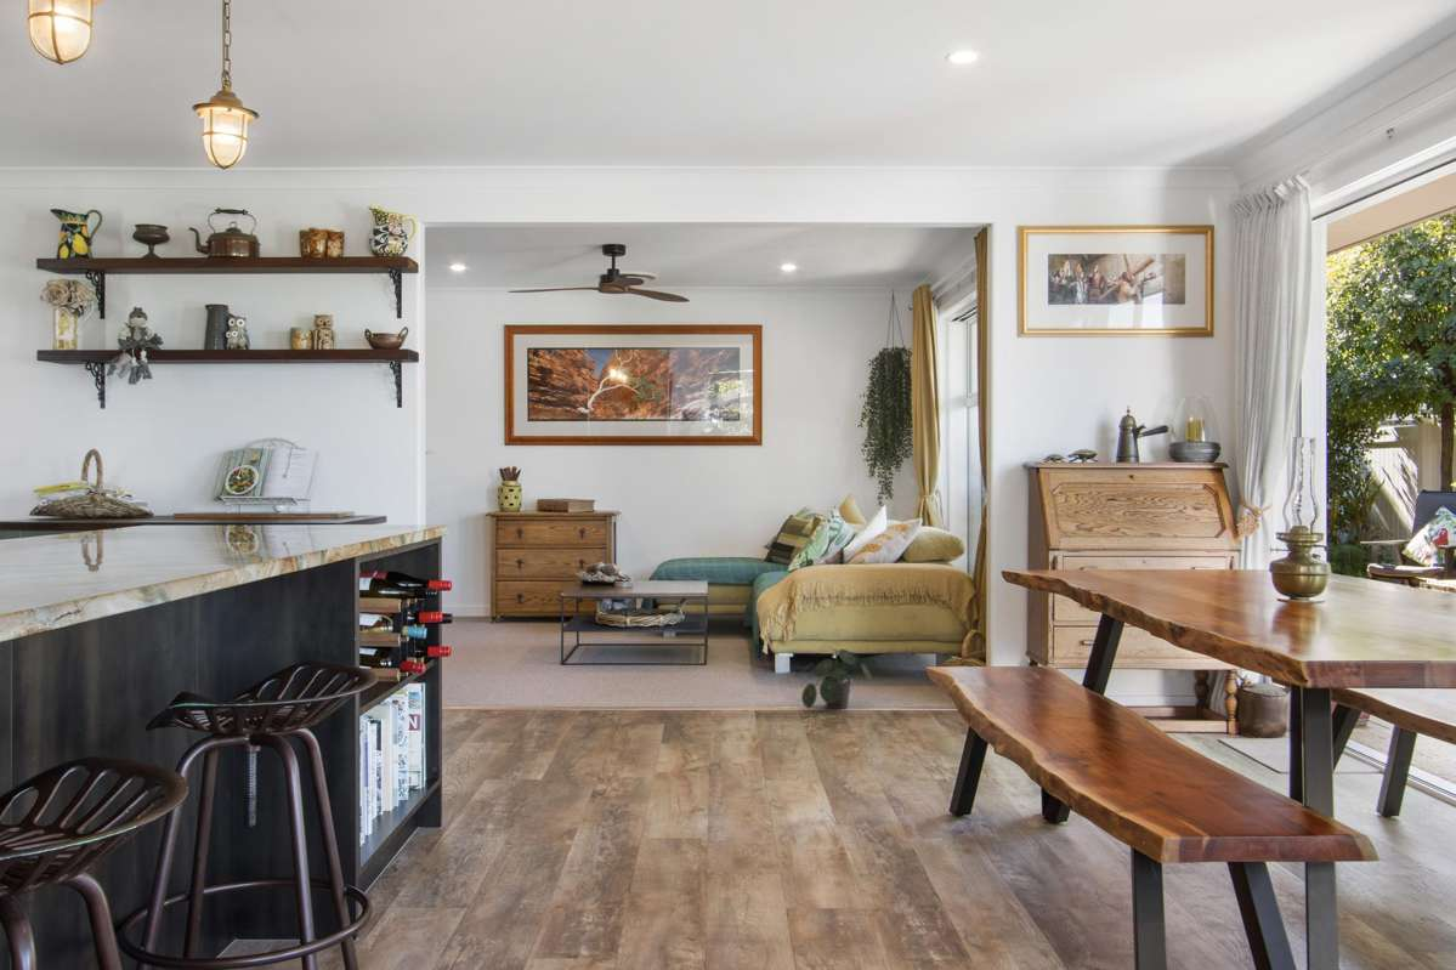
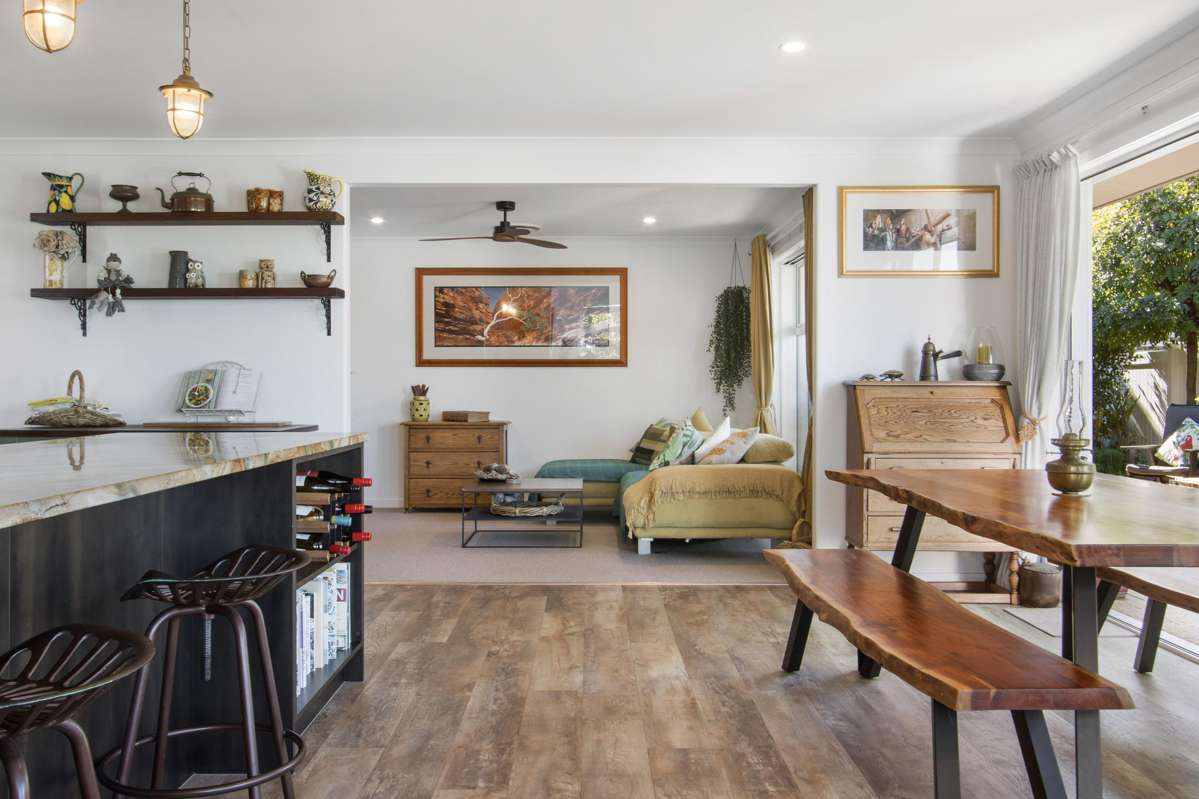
- potted plant [793,647,874,710]
